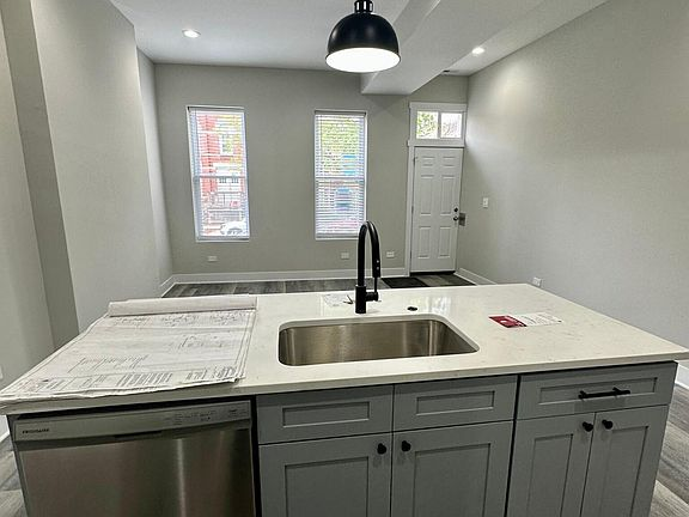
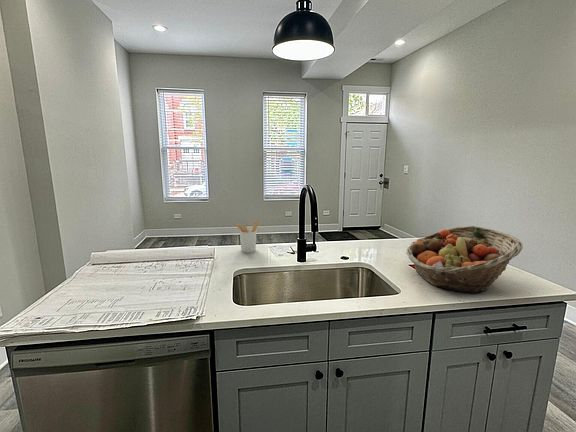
+ utensil holder [235,220,259,253]
+ fruit basket [405,225,524,295]
